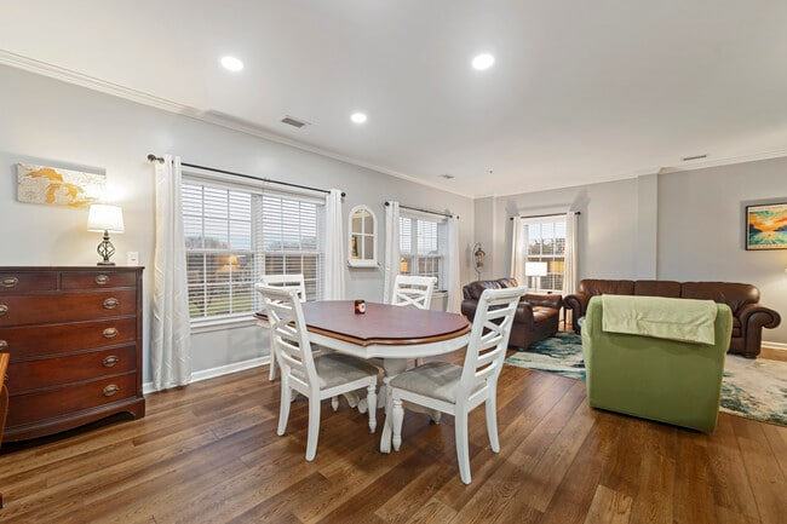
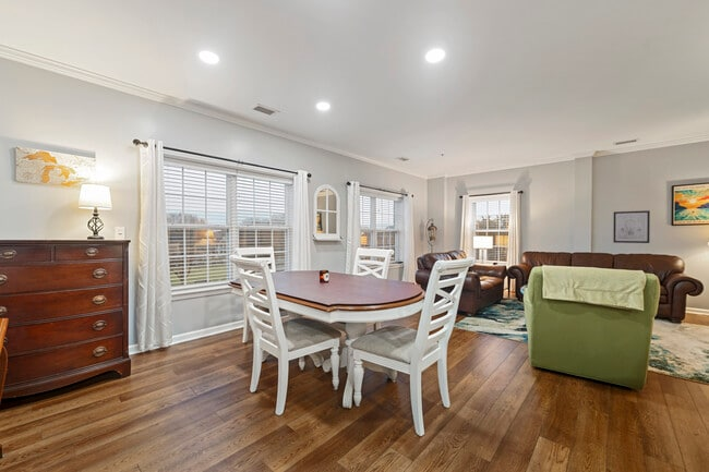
+ wall art [612,209,651,244]
